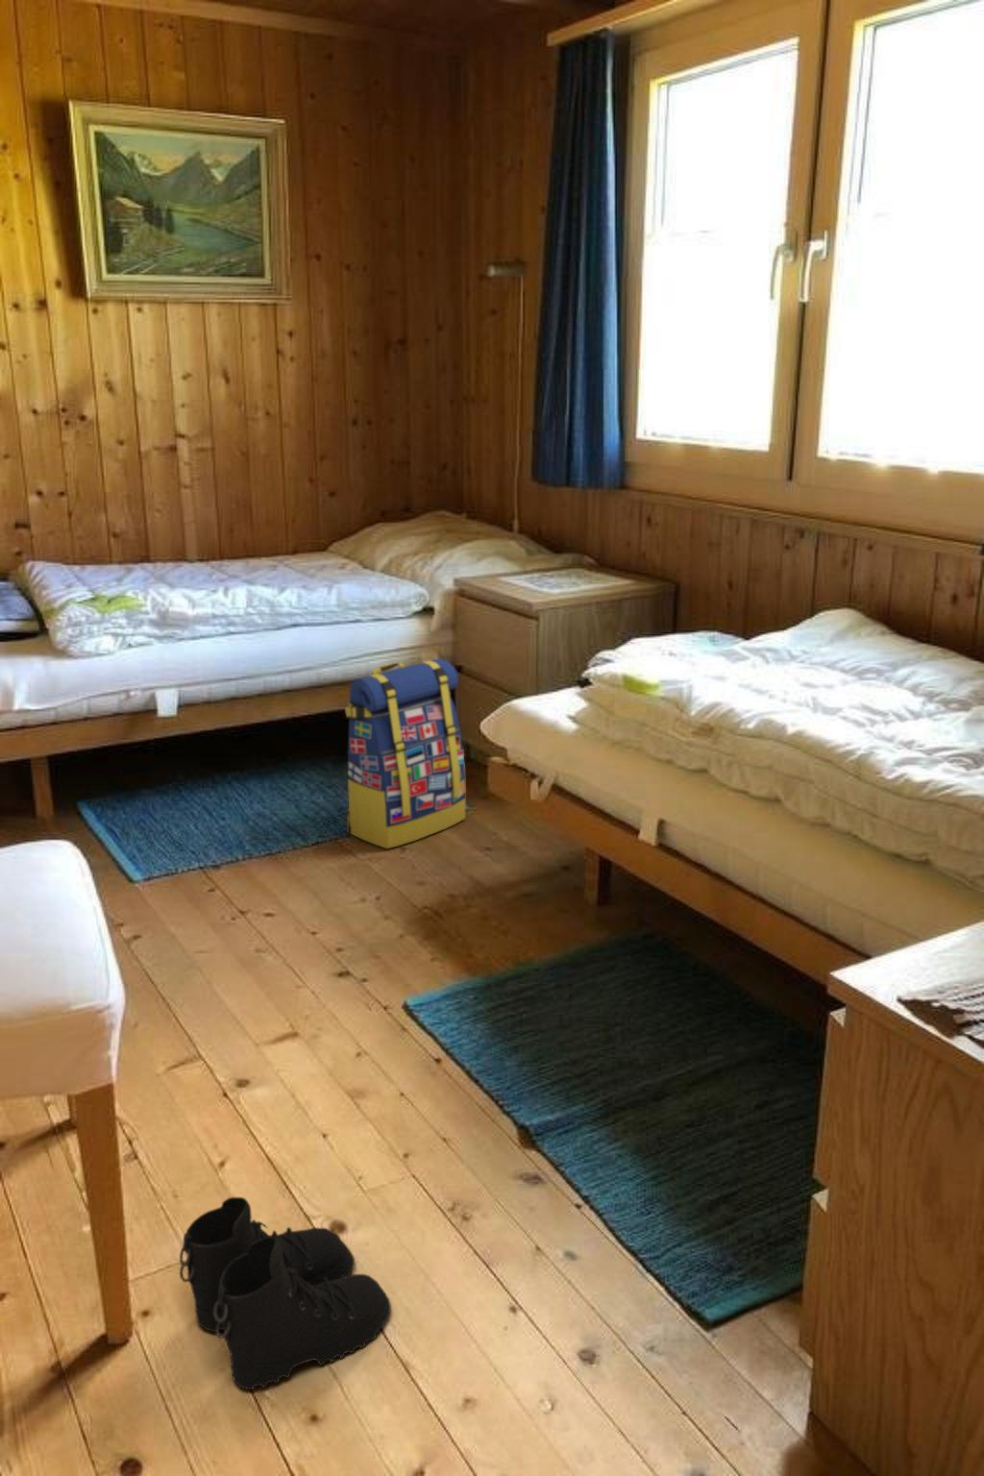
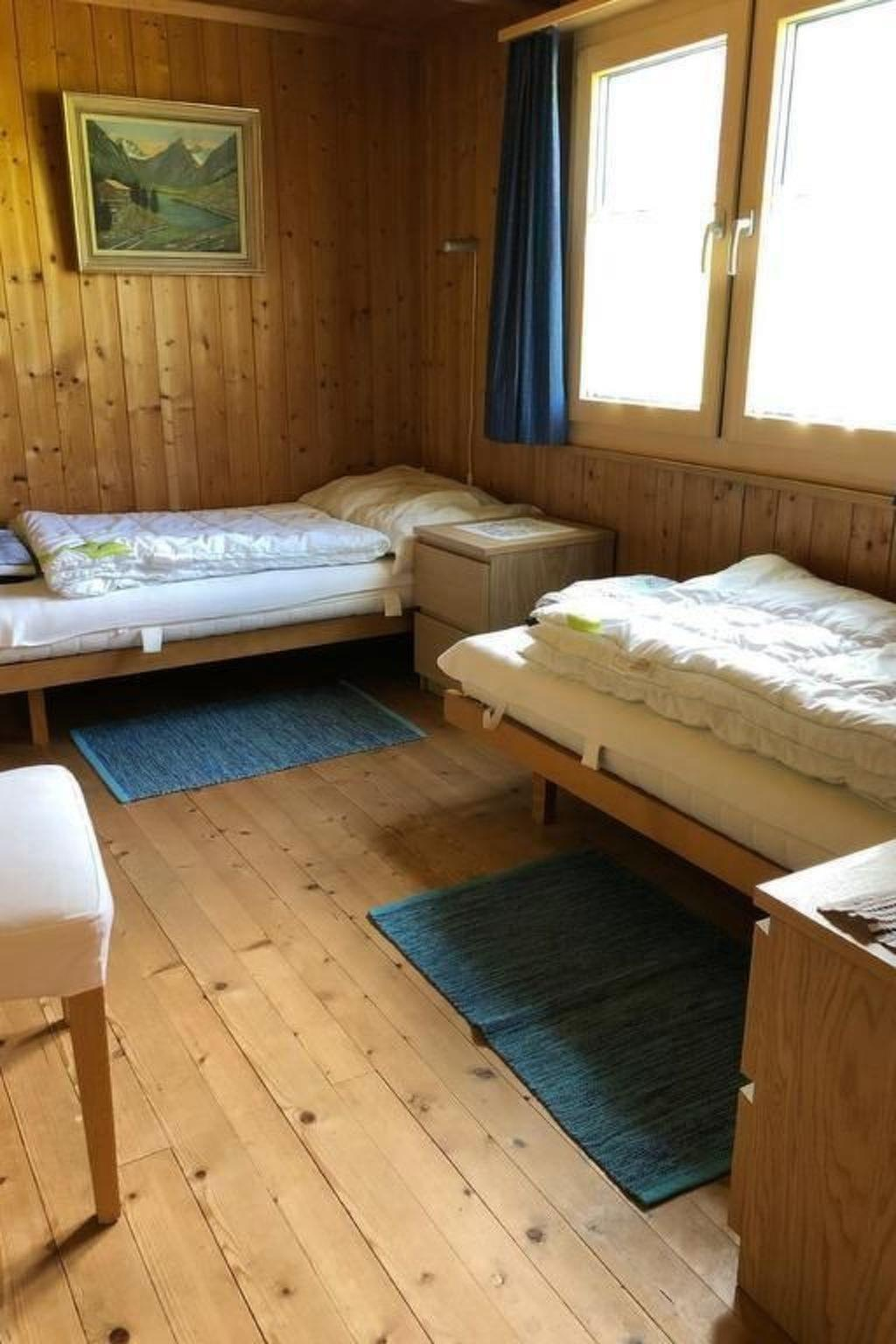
- backpack [344,657,467,850]
- boots [179,1196,392,1390]
